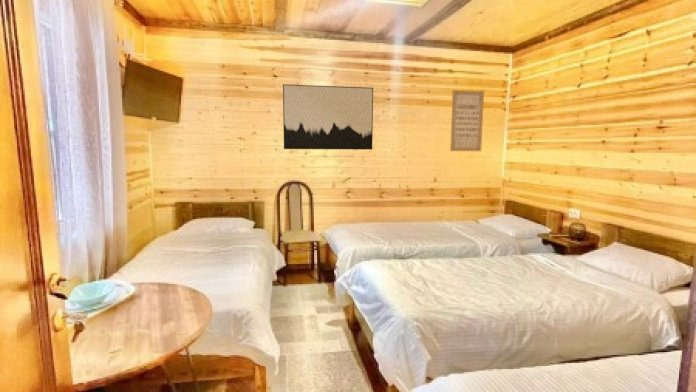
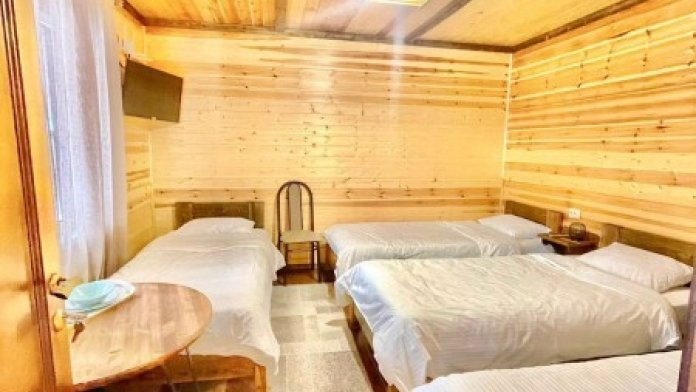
- wall art [449,89,485,152]
- wall art [282,83,374,151]
